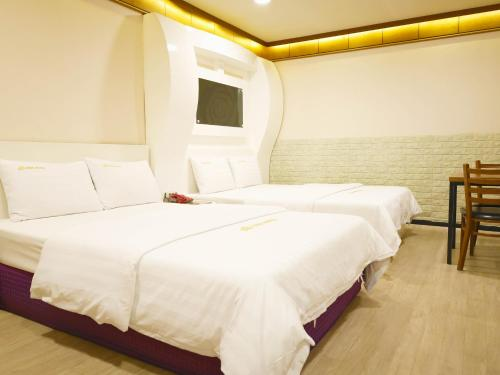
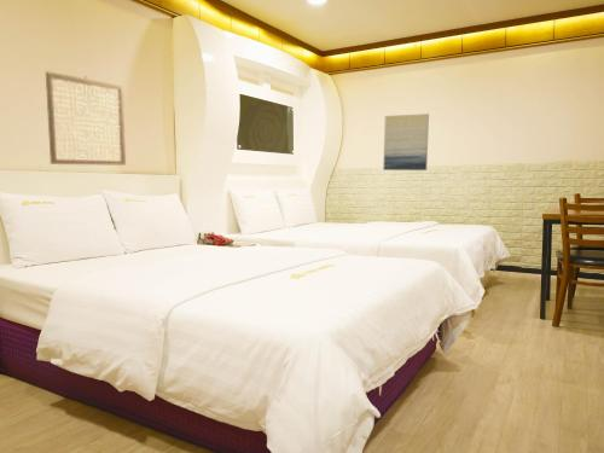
+ wall art [45,70,127,167]
+ wall art [382,112,430,172]
